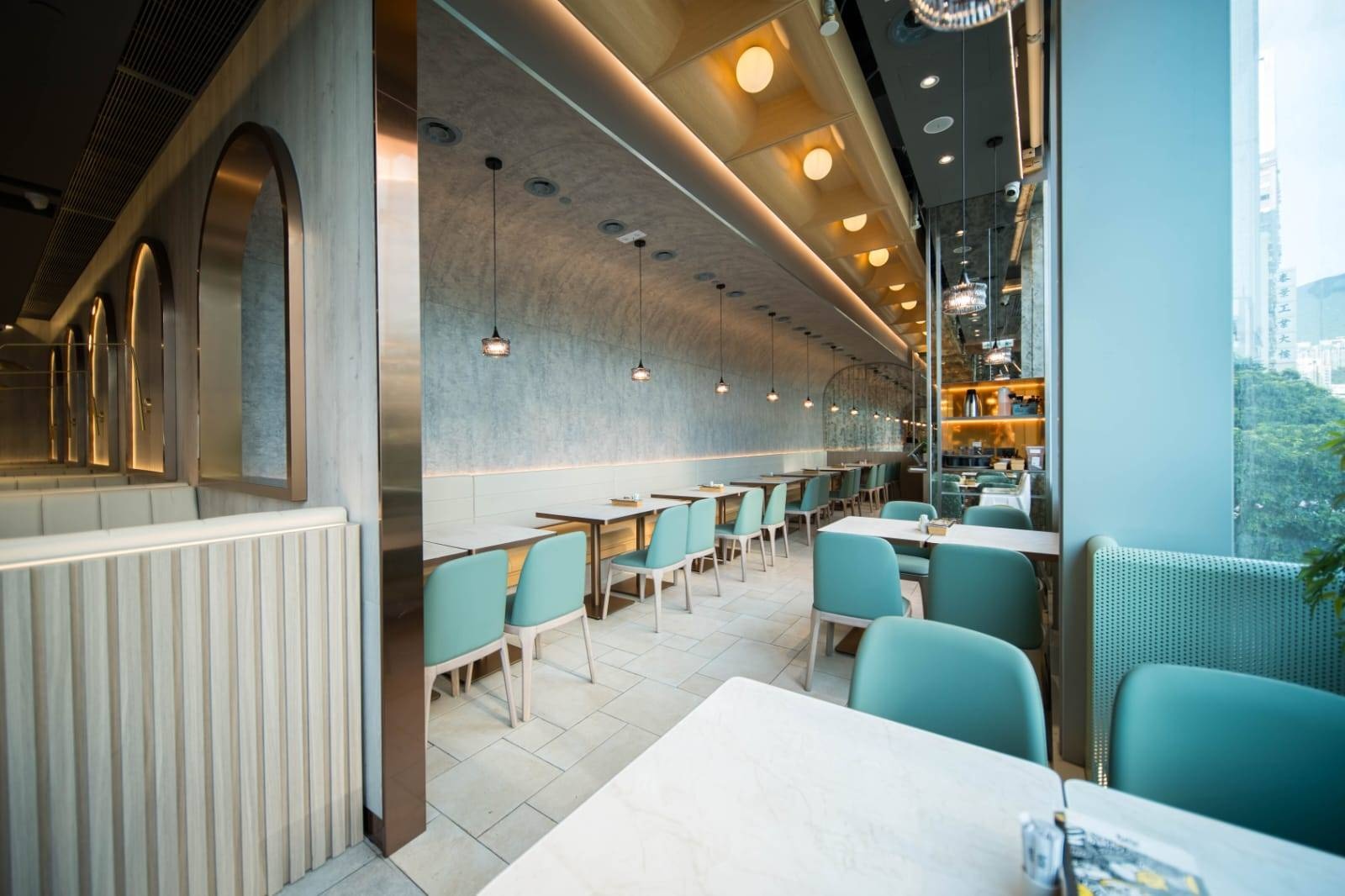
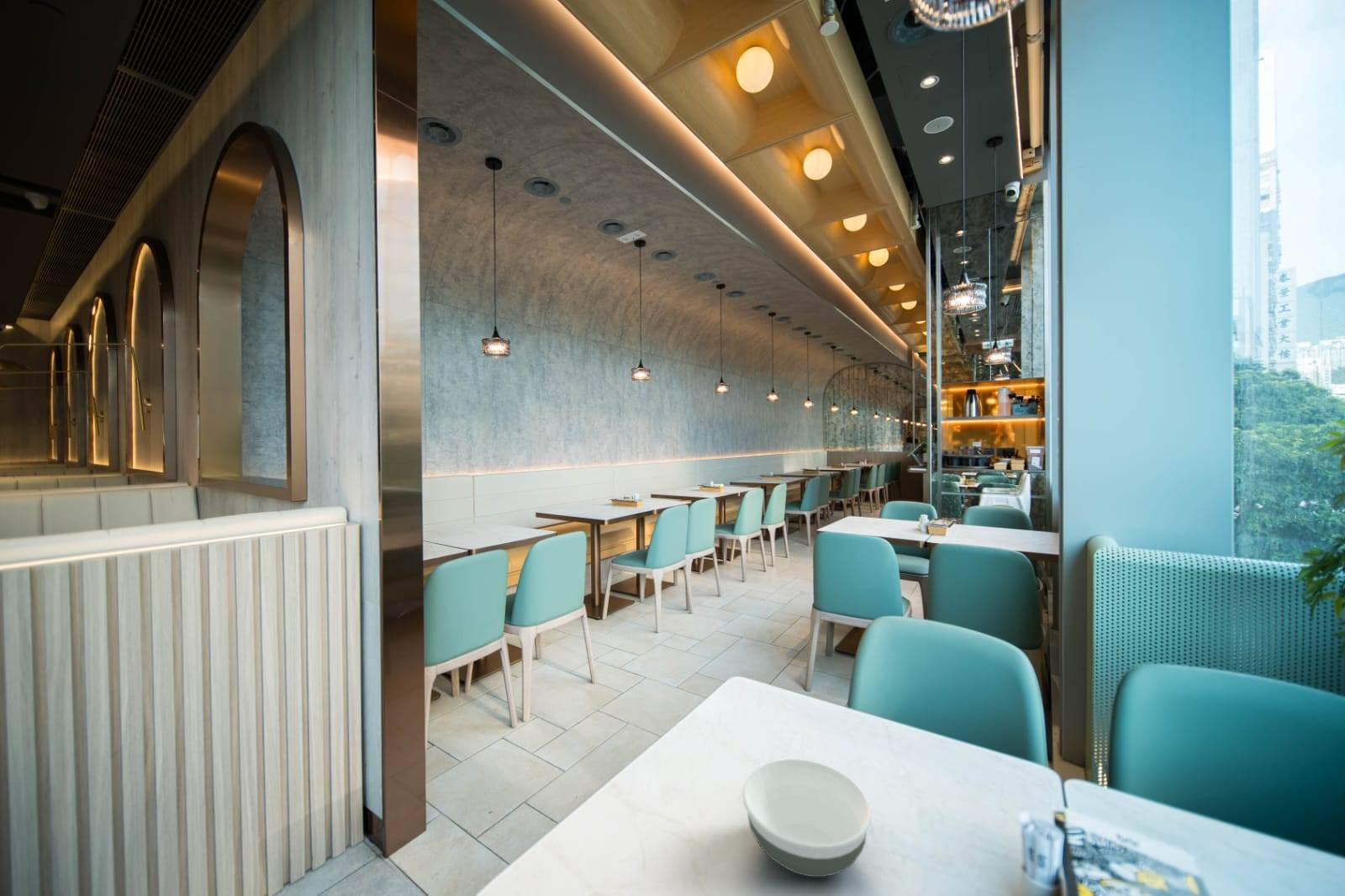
+ bowl [741,758,873,878]
